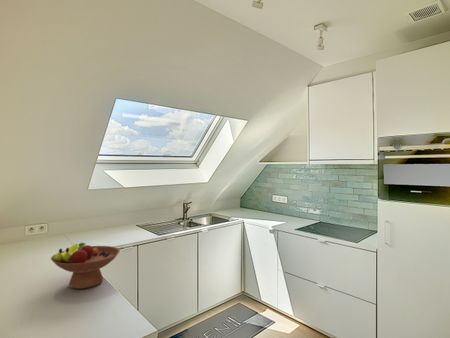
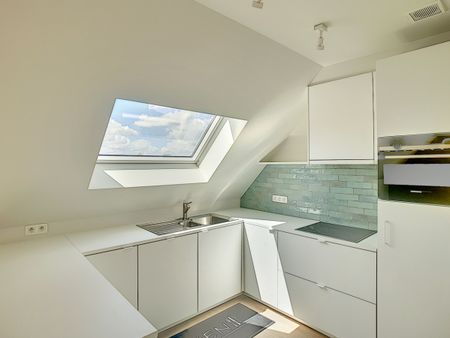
- fruit bowl [50,242,121,290]
